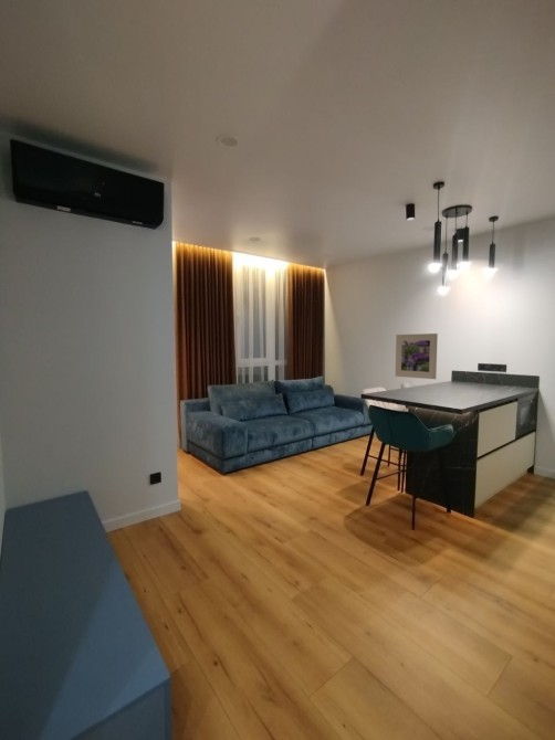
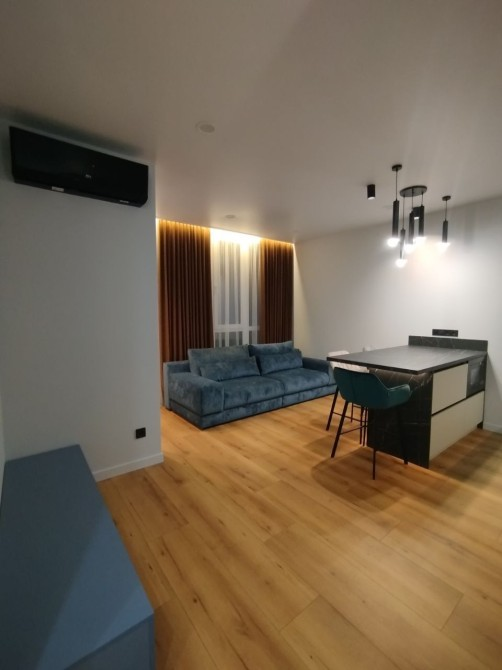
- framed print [395,332,439,380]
